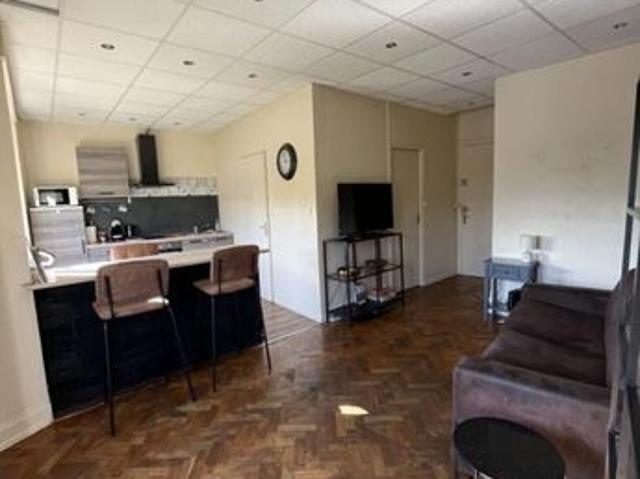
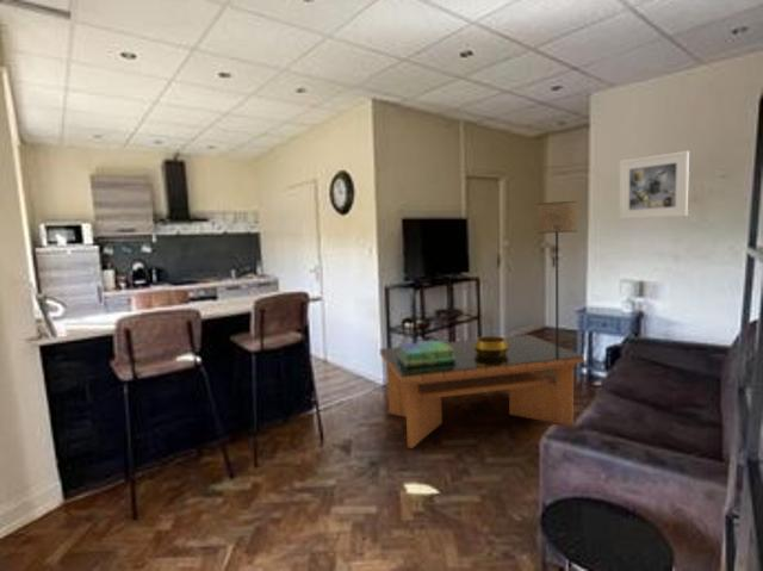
+ stack of books [397,340,455,367]
+ decorative bowl [473,335,509,356]
+ coffee table [379,334,585,449]
+ floor lamp [536,200,578,385]
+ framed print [618,150,690,221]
